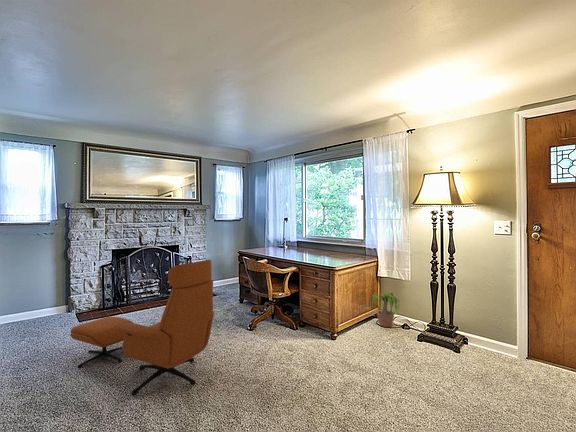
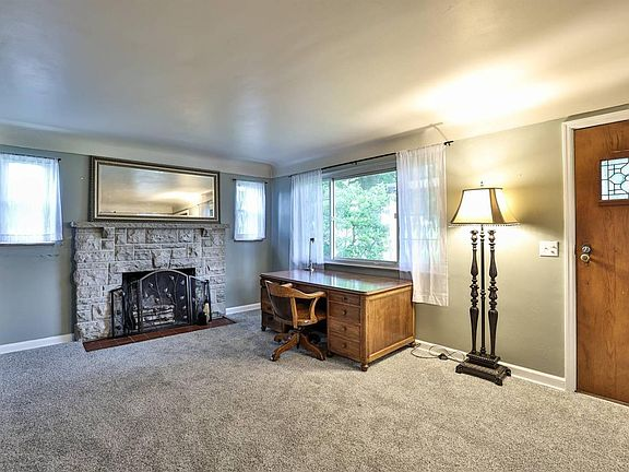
- potted plant [366,292,401,328]
- armchair [69,259,215,397]
